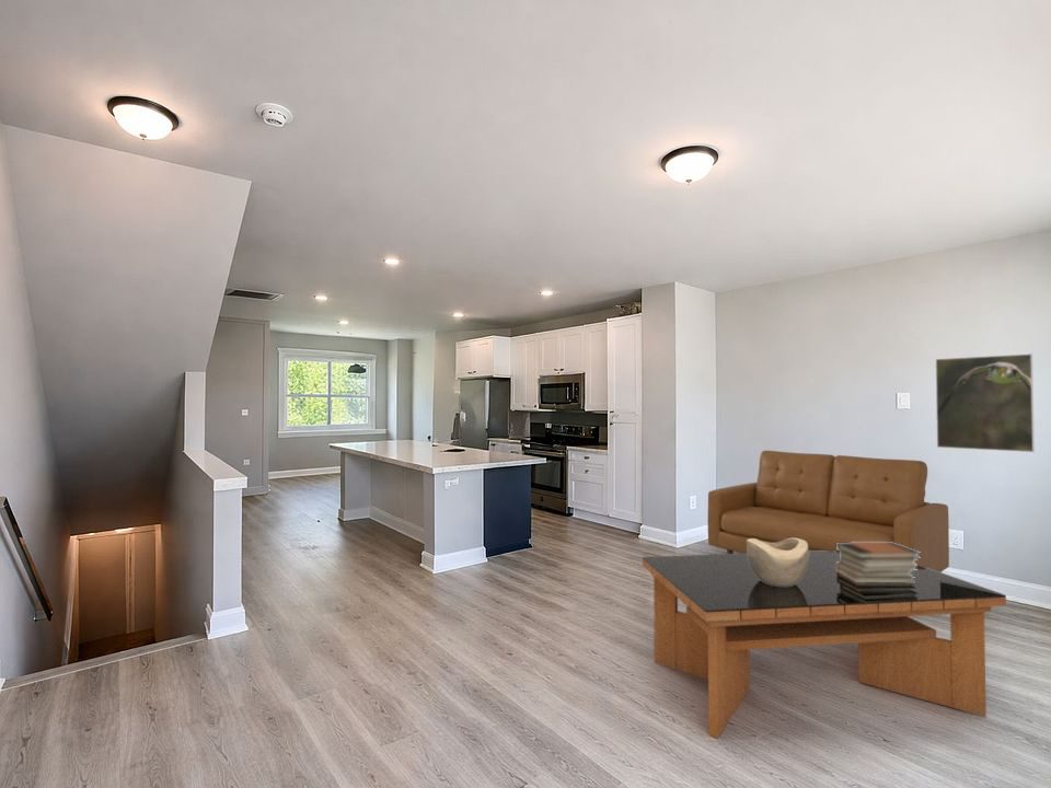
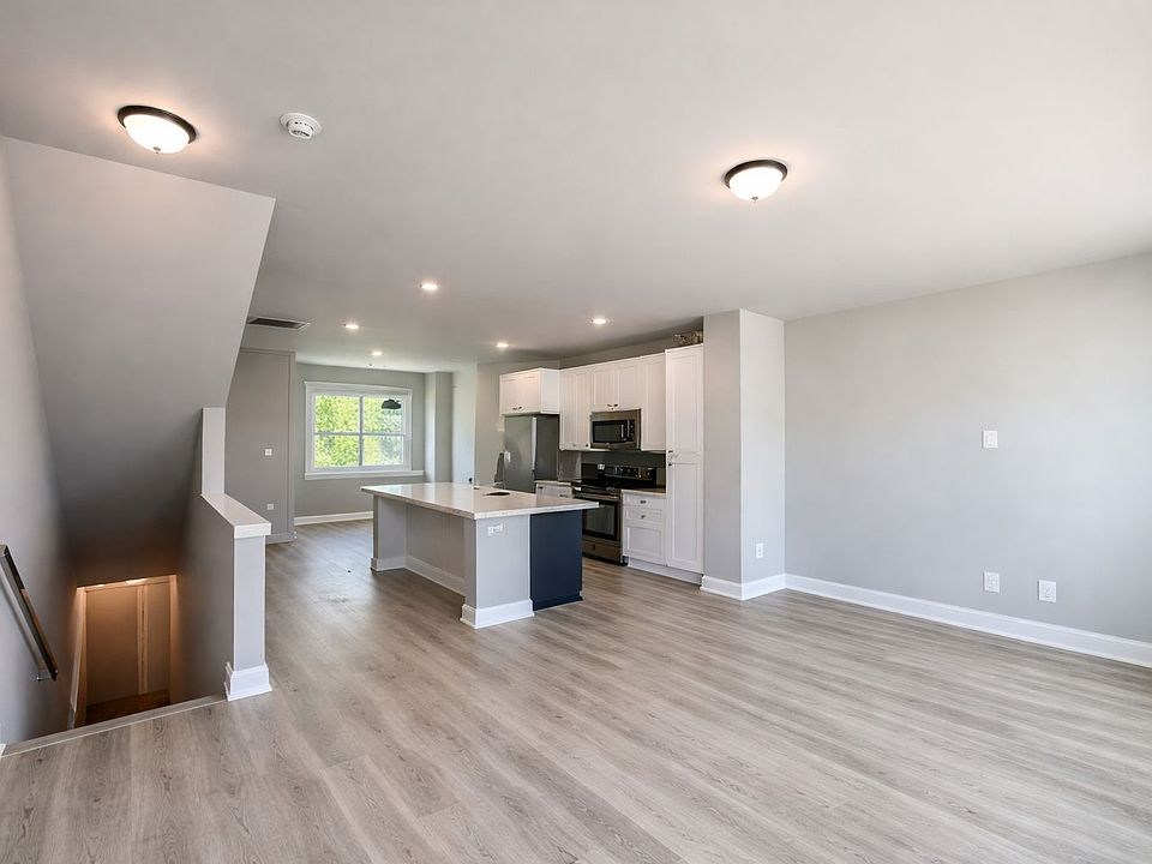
- book stack [836,542,921,583]
- decorative bowl [747,538,809,587]
- sofa [706,450,950,572]
- coffee table [642,551,1007,740]
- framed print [935,352,1036,453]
